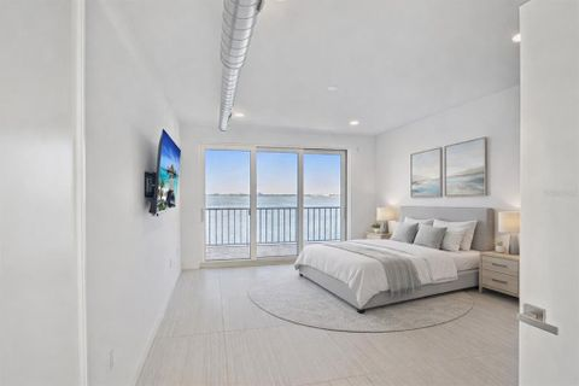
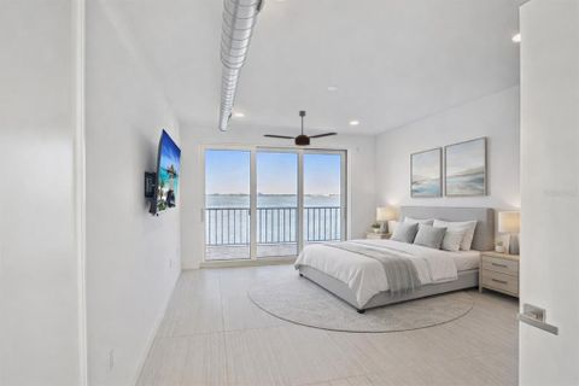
+ ceiling fan [262,110,339,147]
